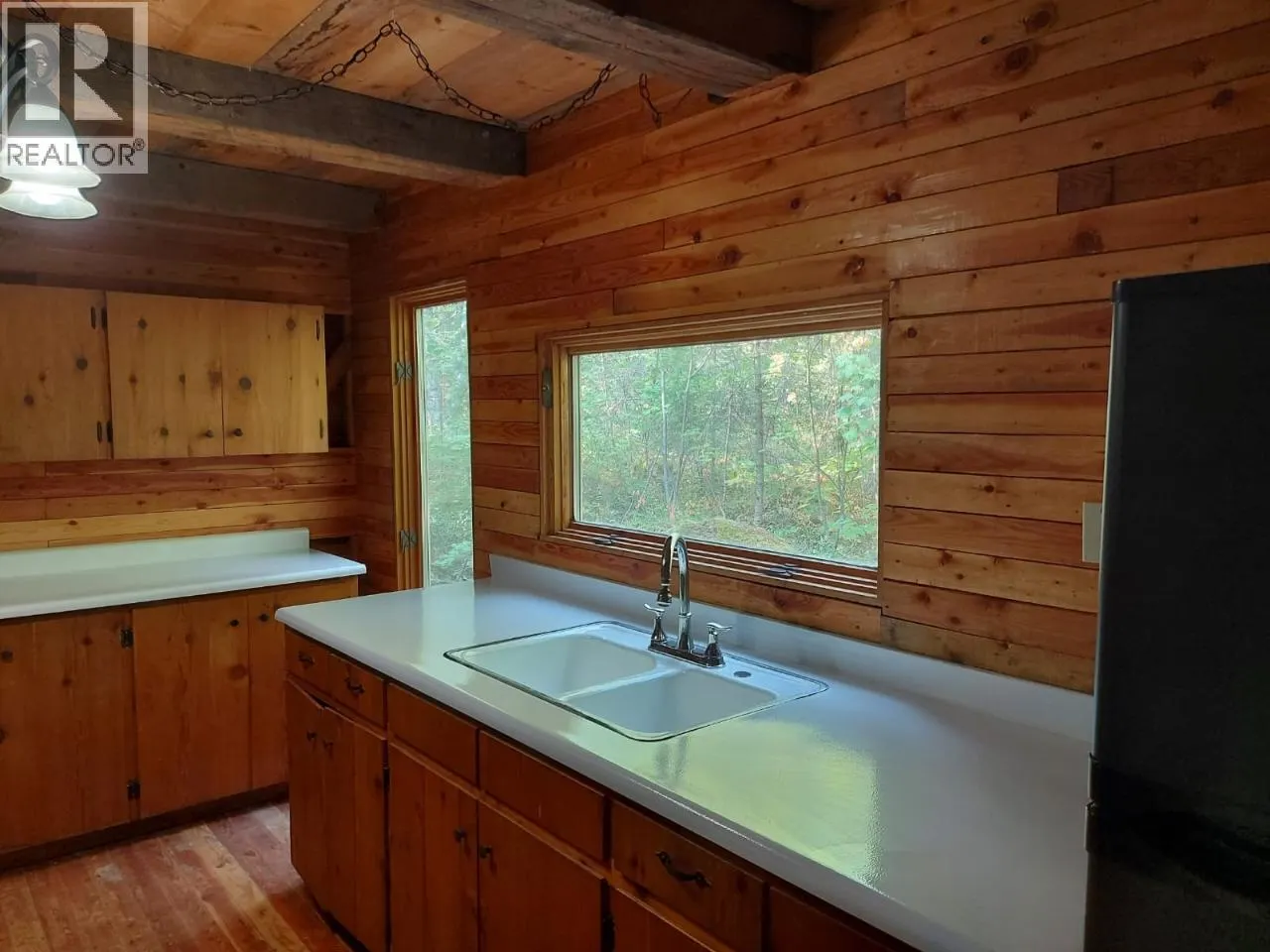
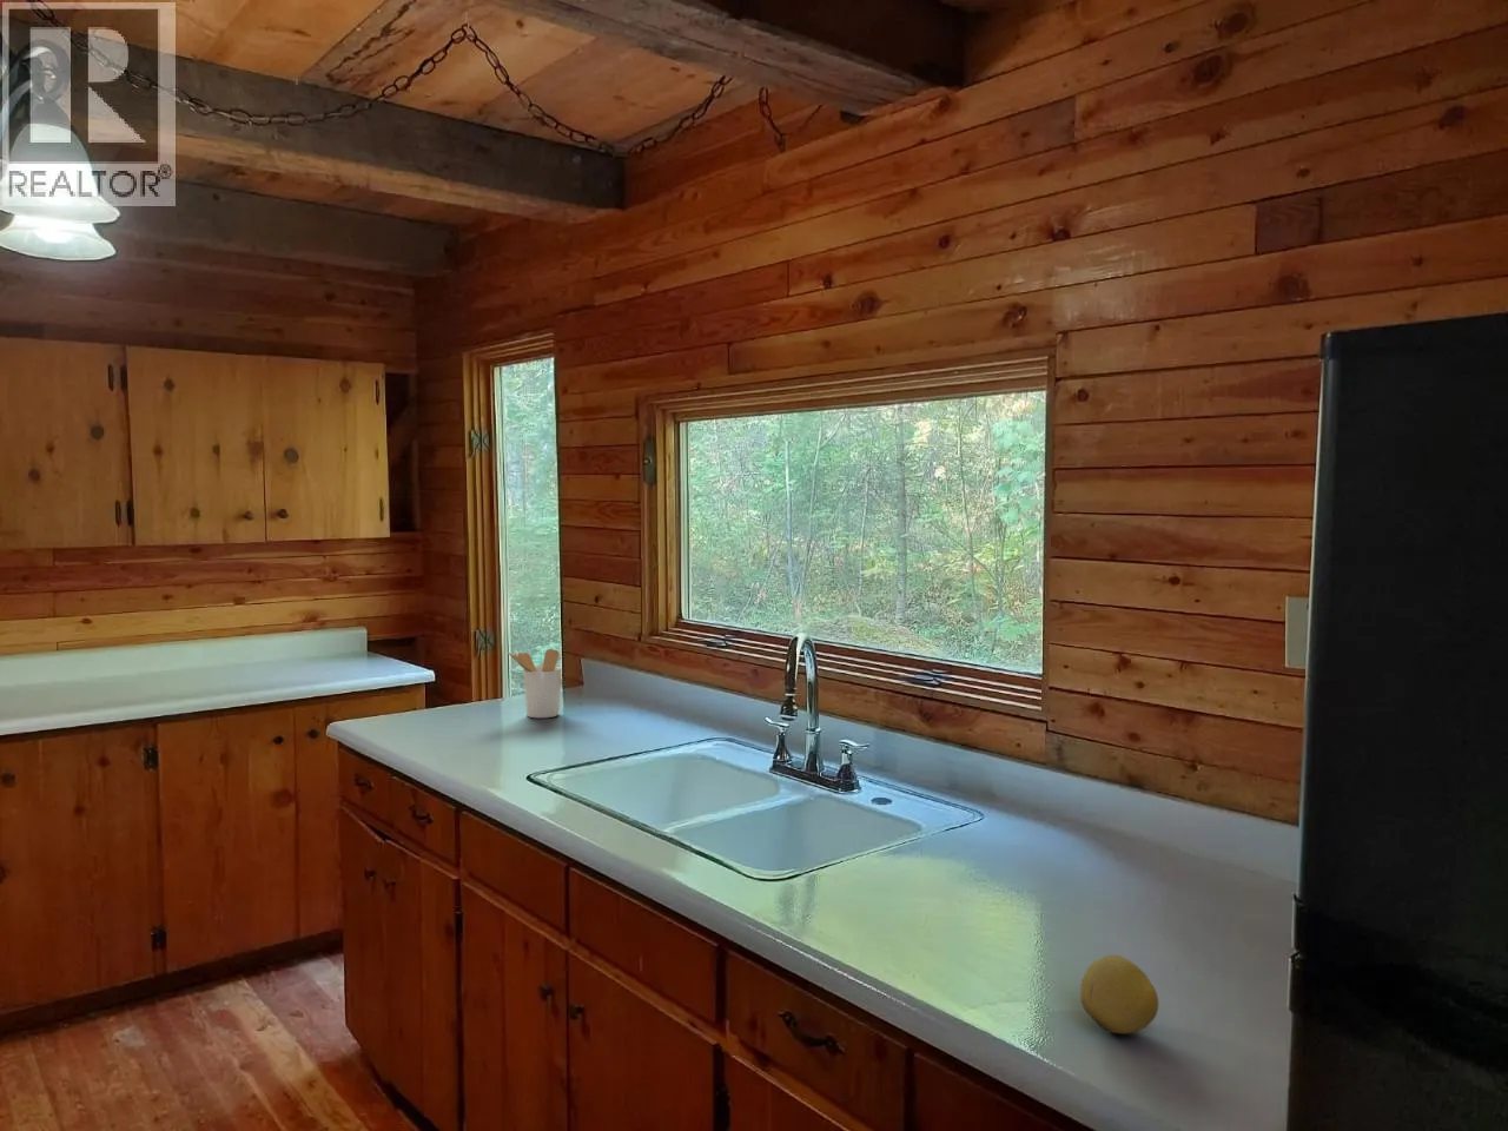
+ fruit [1079,953,1159,1035]
+ utensil holder [507,647,562,719]
